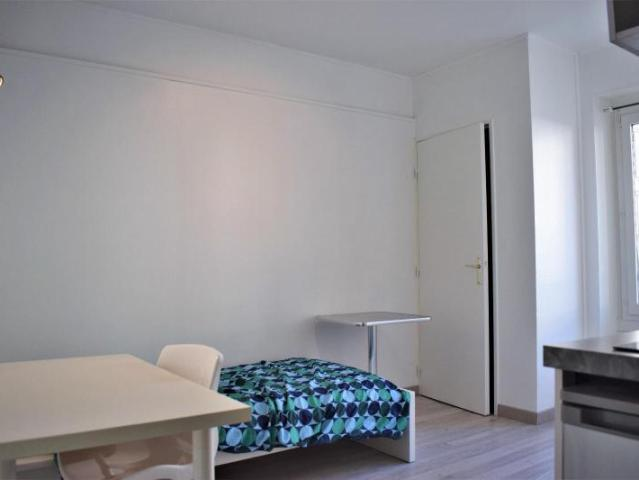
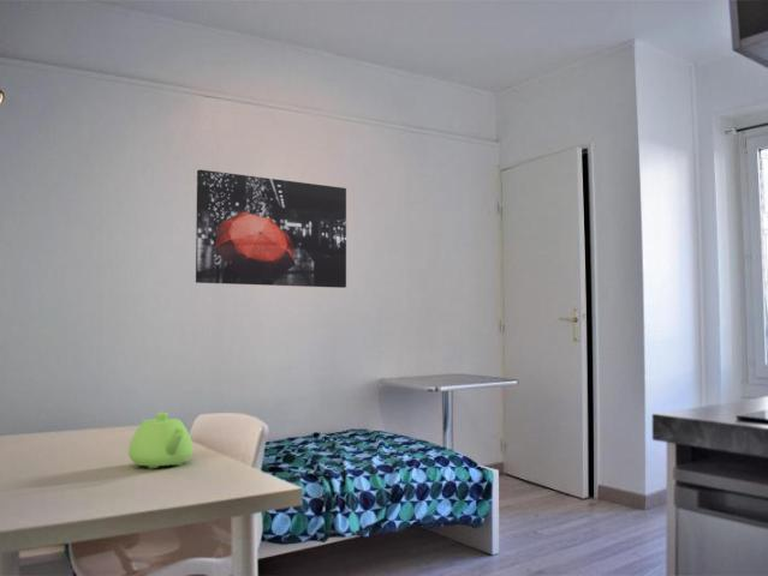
+ teapot [127,412,195,469]
+ wall art [195,169,347,289]
